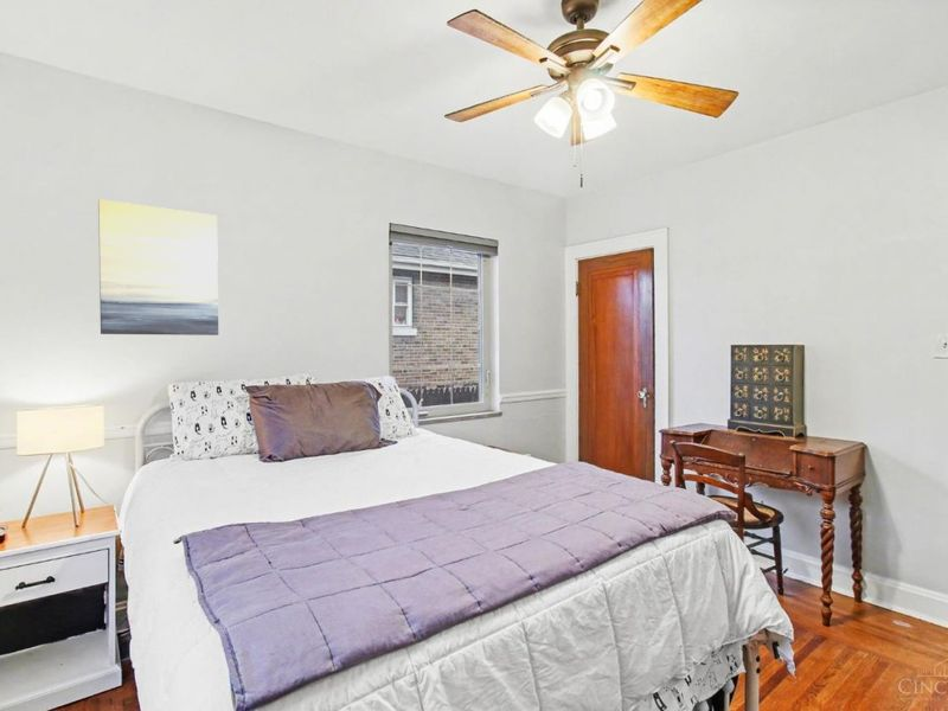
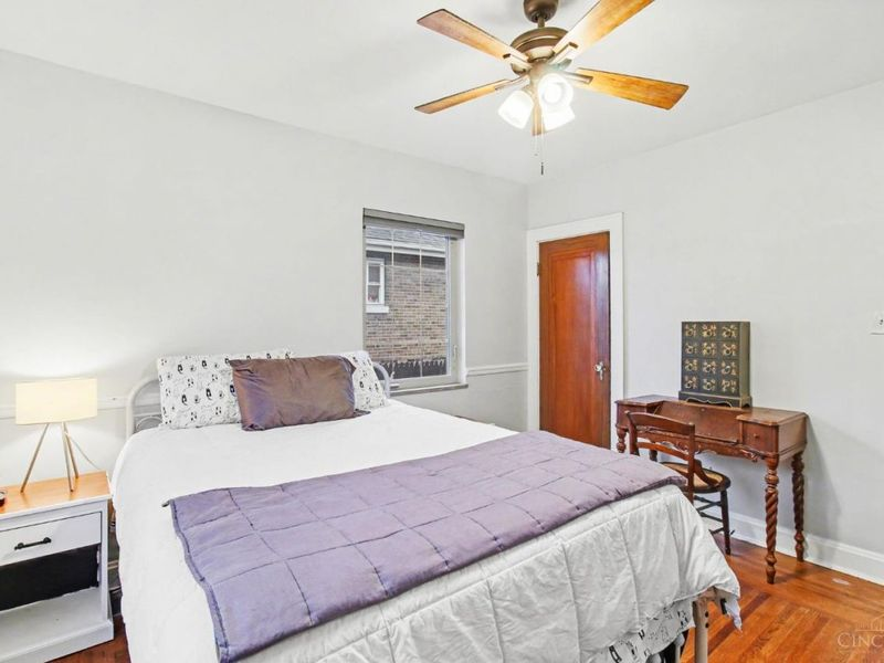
- wall art [97,198,219,337]
